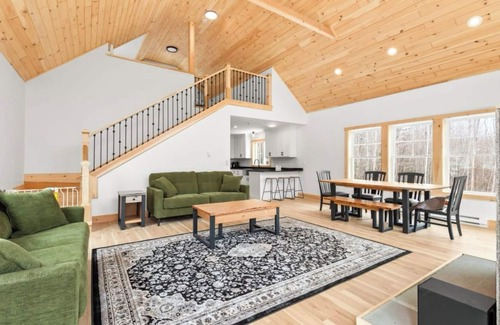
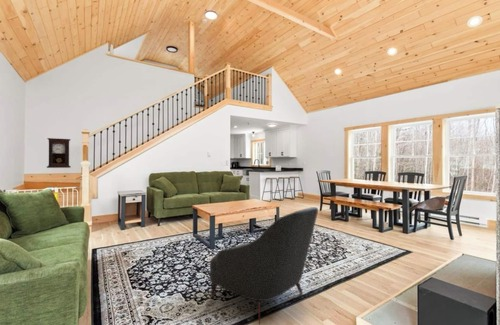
+ pendulum clock [46,137,72,169]
+ armchair [209,206,319,325]
